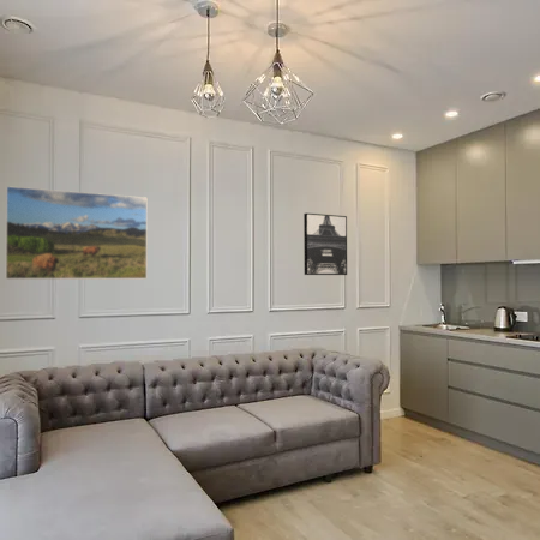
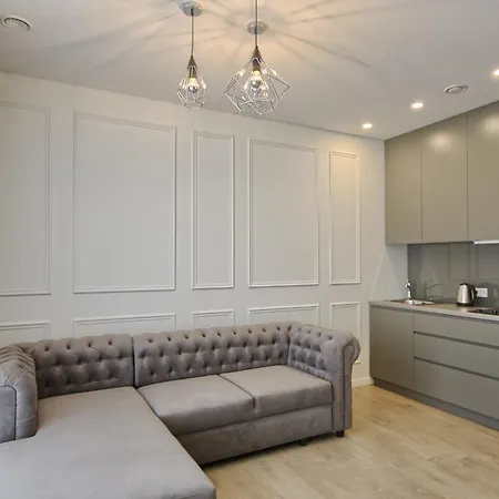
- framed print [5,185,148,281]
- wall art [302,212,348,276]
